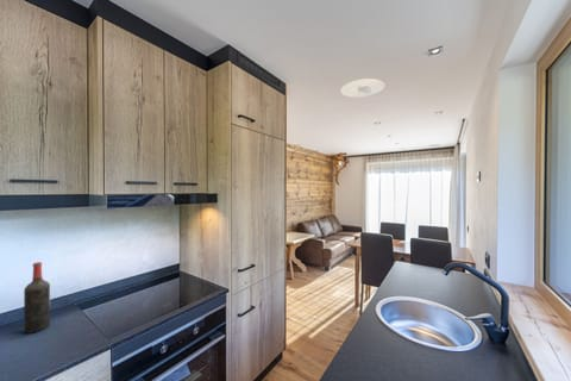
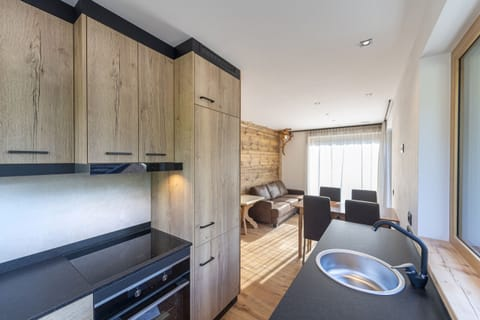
- wine bottle [23,261,51,335]
- recessed light [340,77,385,99]
